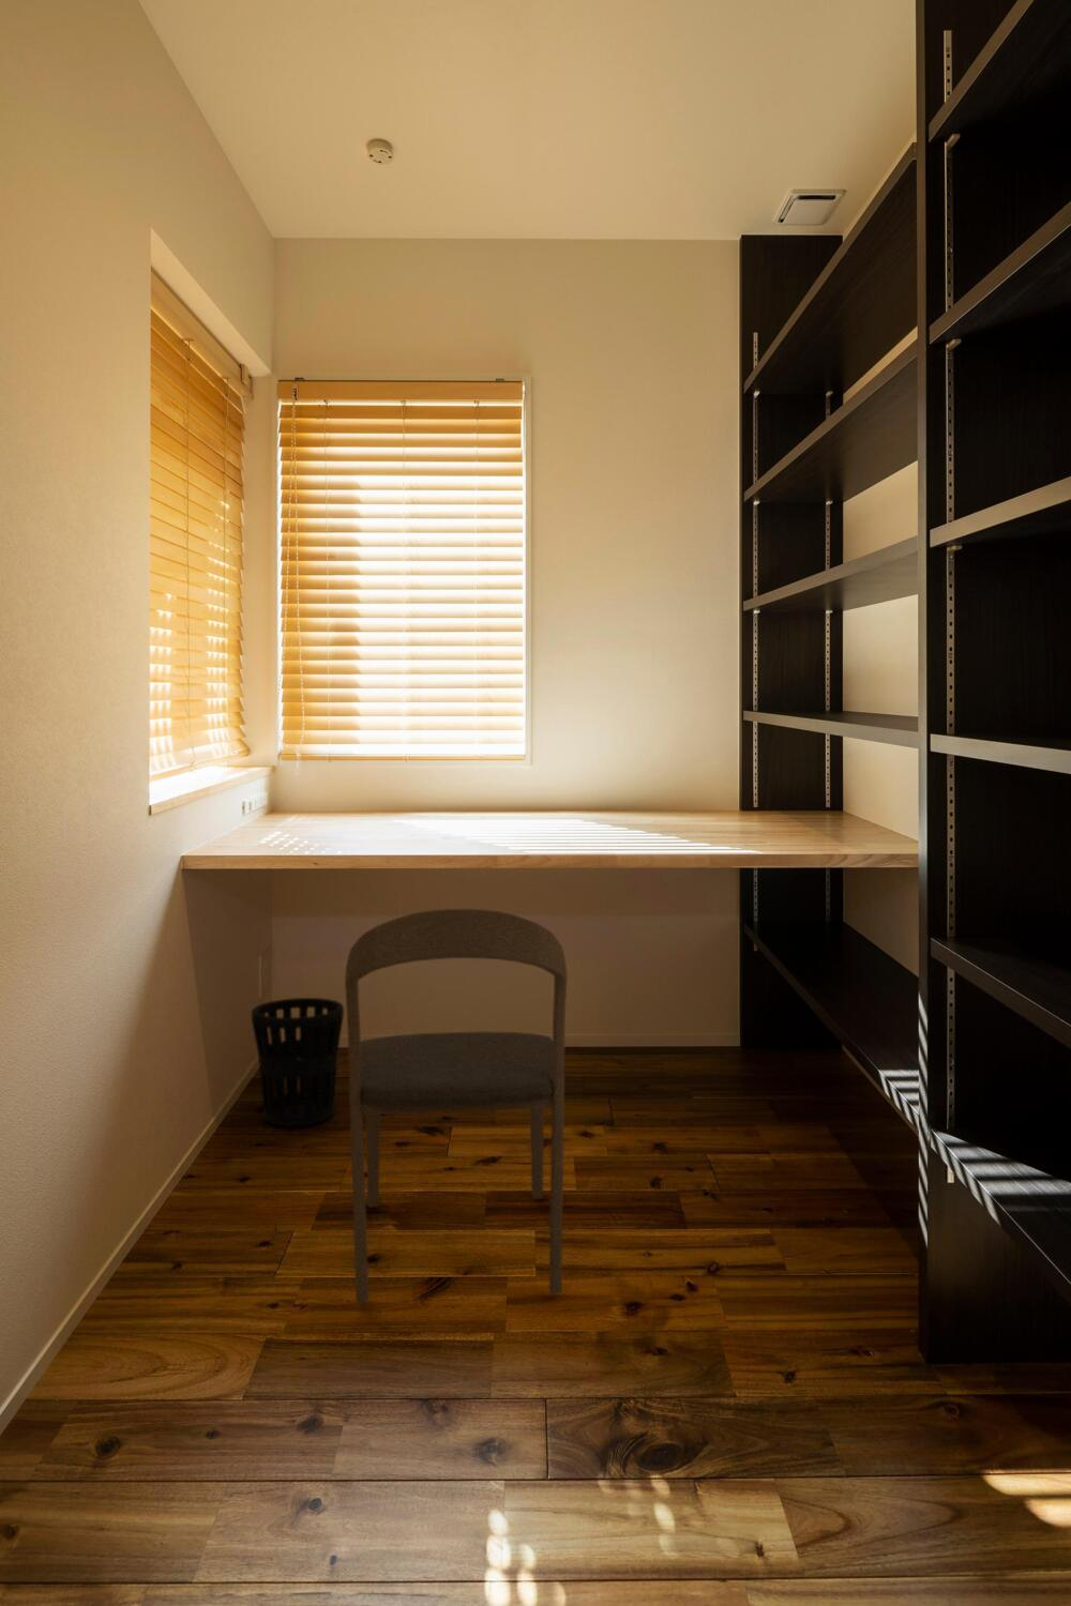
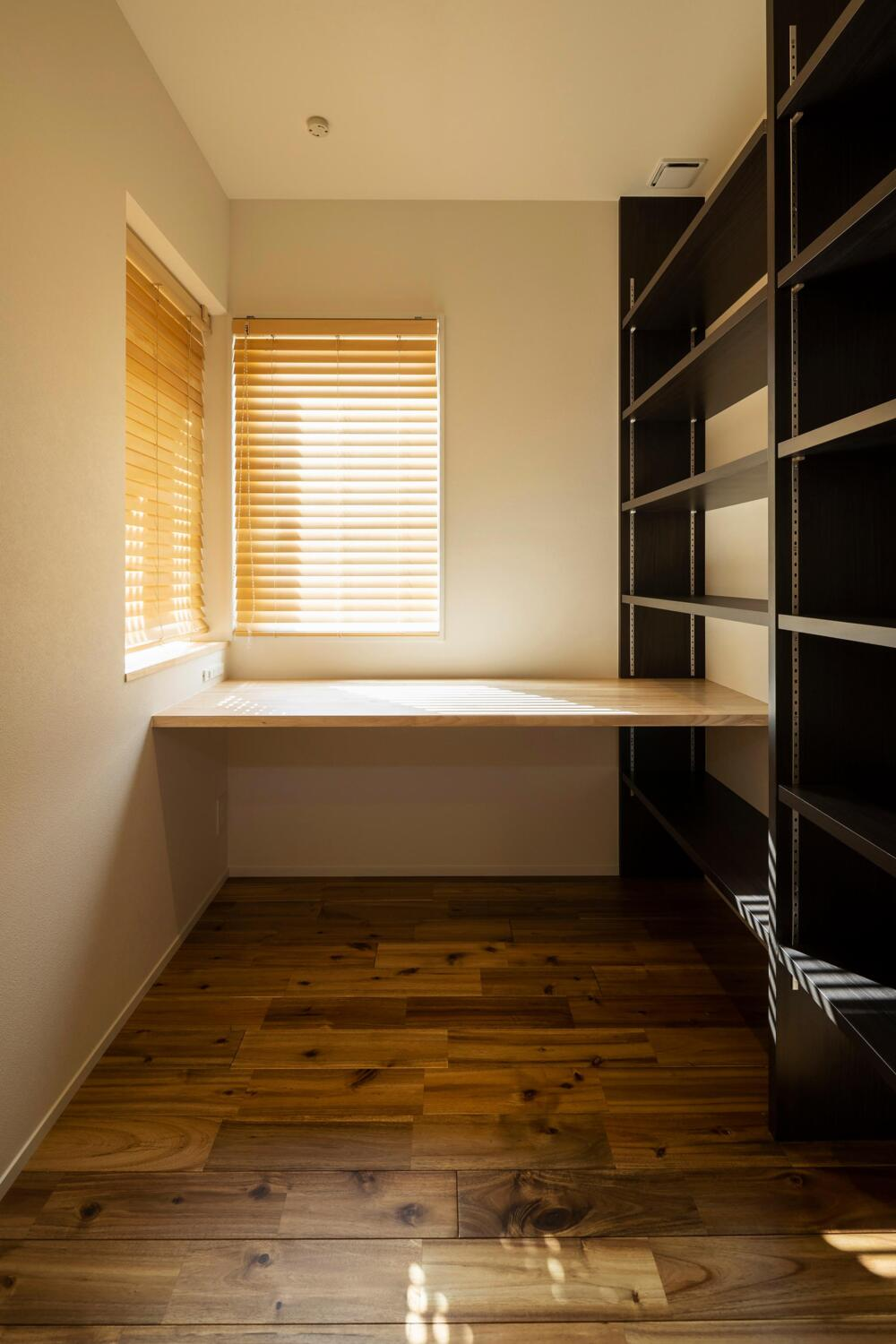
- wastebasket [251,997,345,1127]
- chair [344,908,569,1305]
